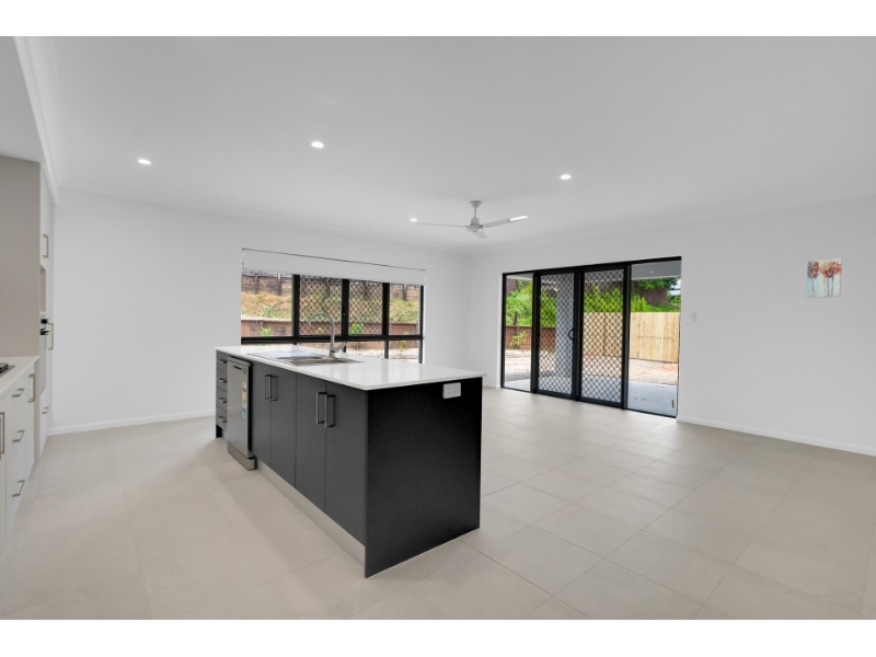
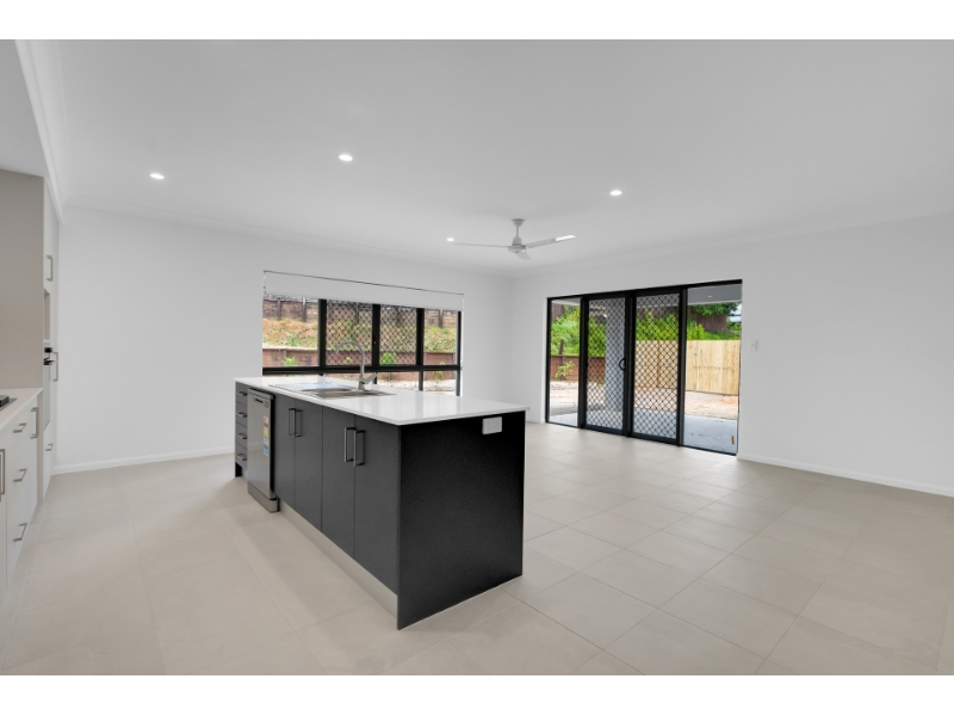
- wall art [806,257,843,299]
